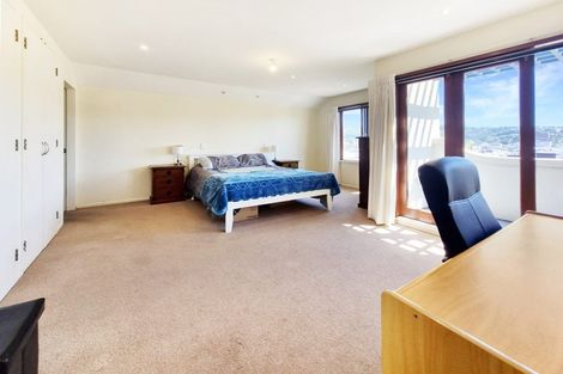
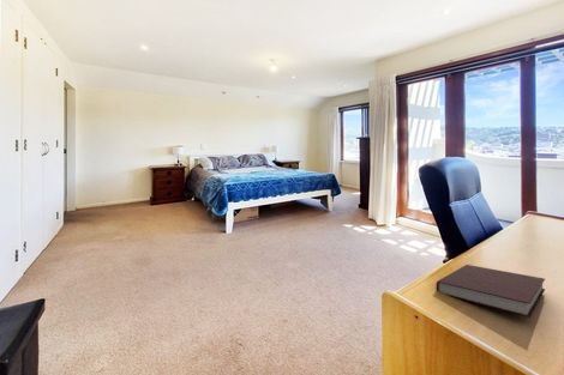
+ notebook [436,264,546,319]
